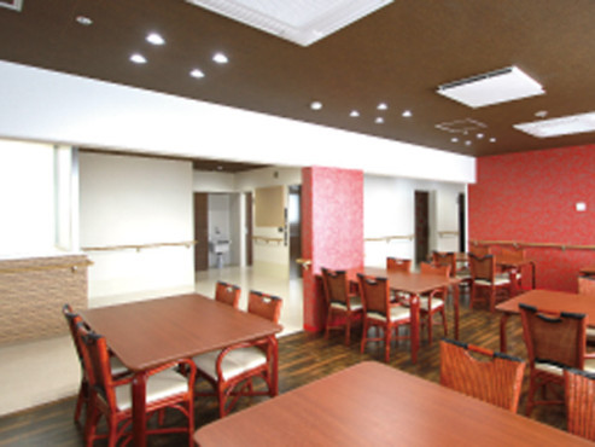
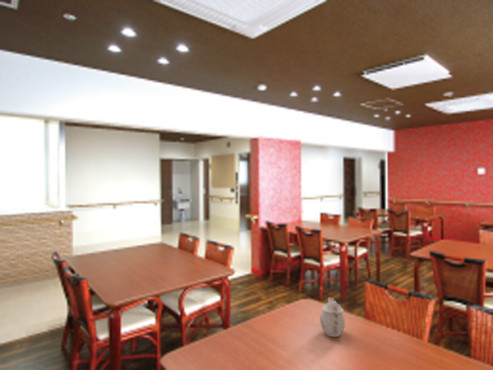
+ teapot [319,296,346,338]
